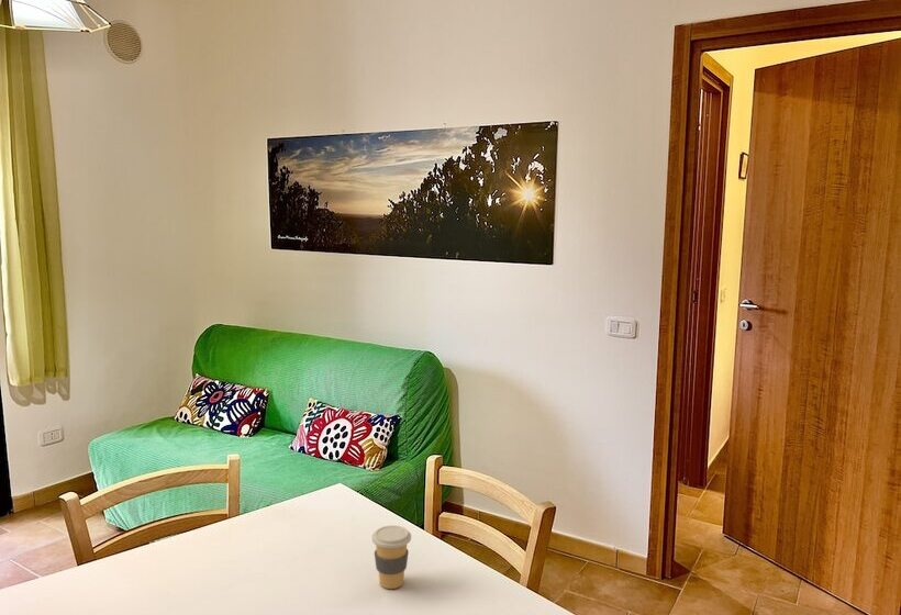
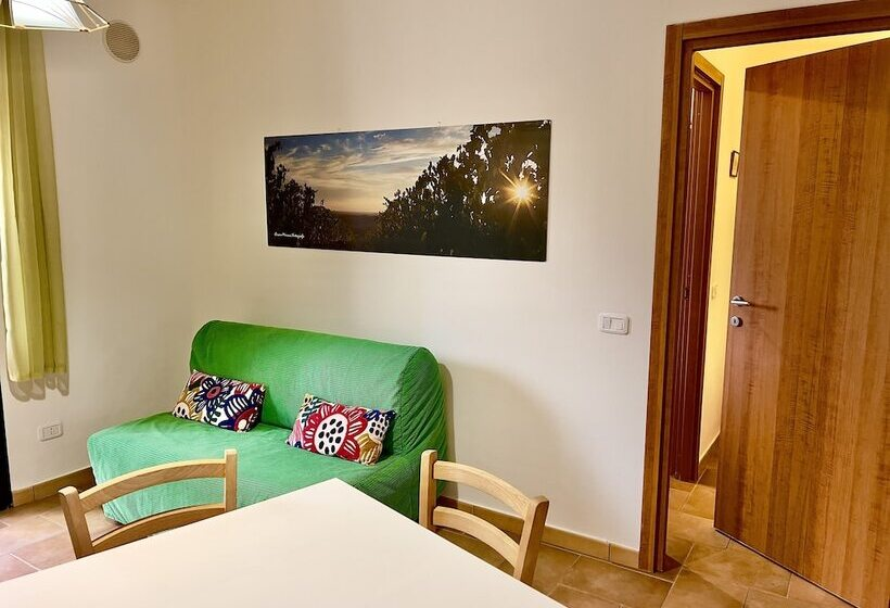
- coffee cup [370,525,412,590]
